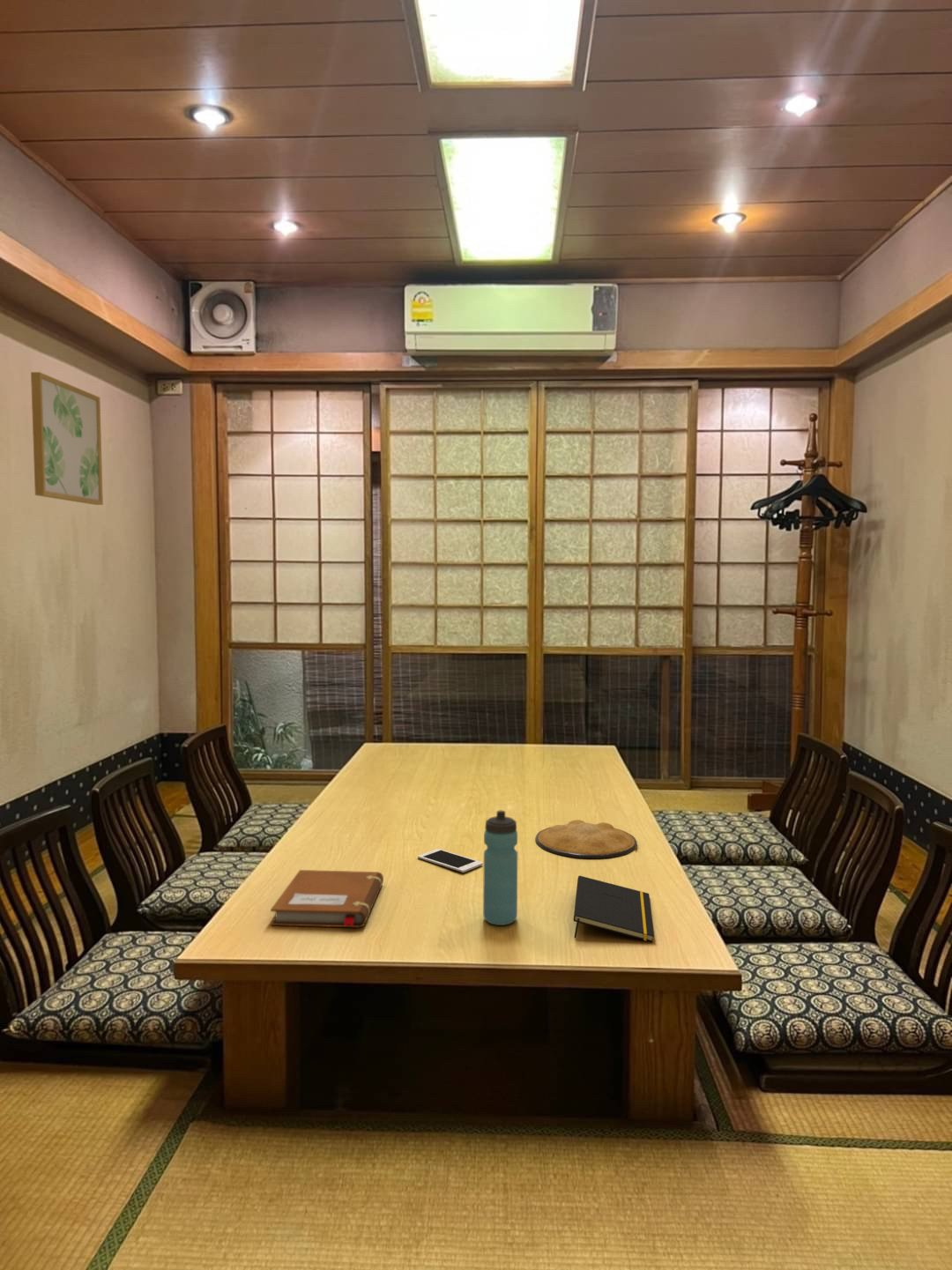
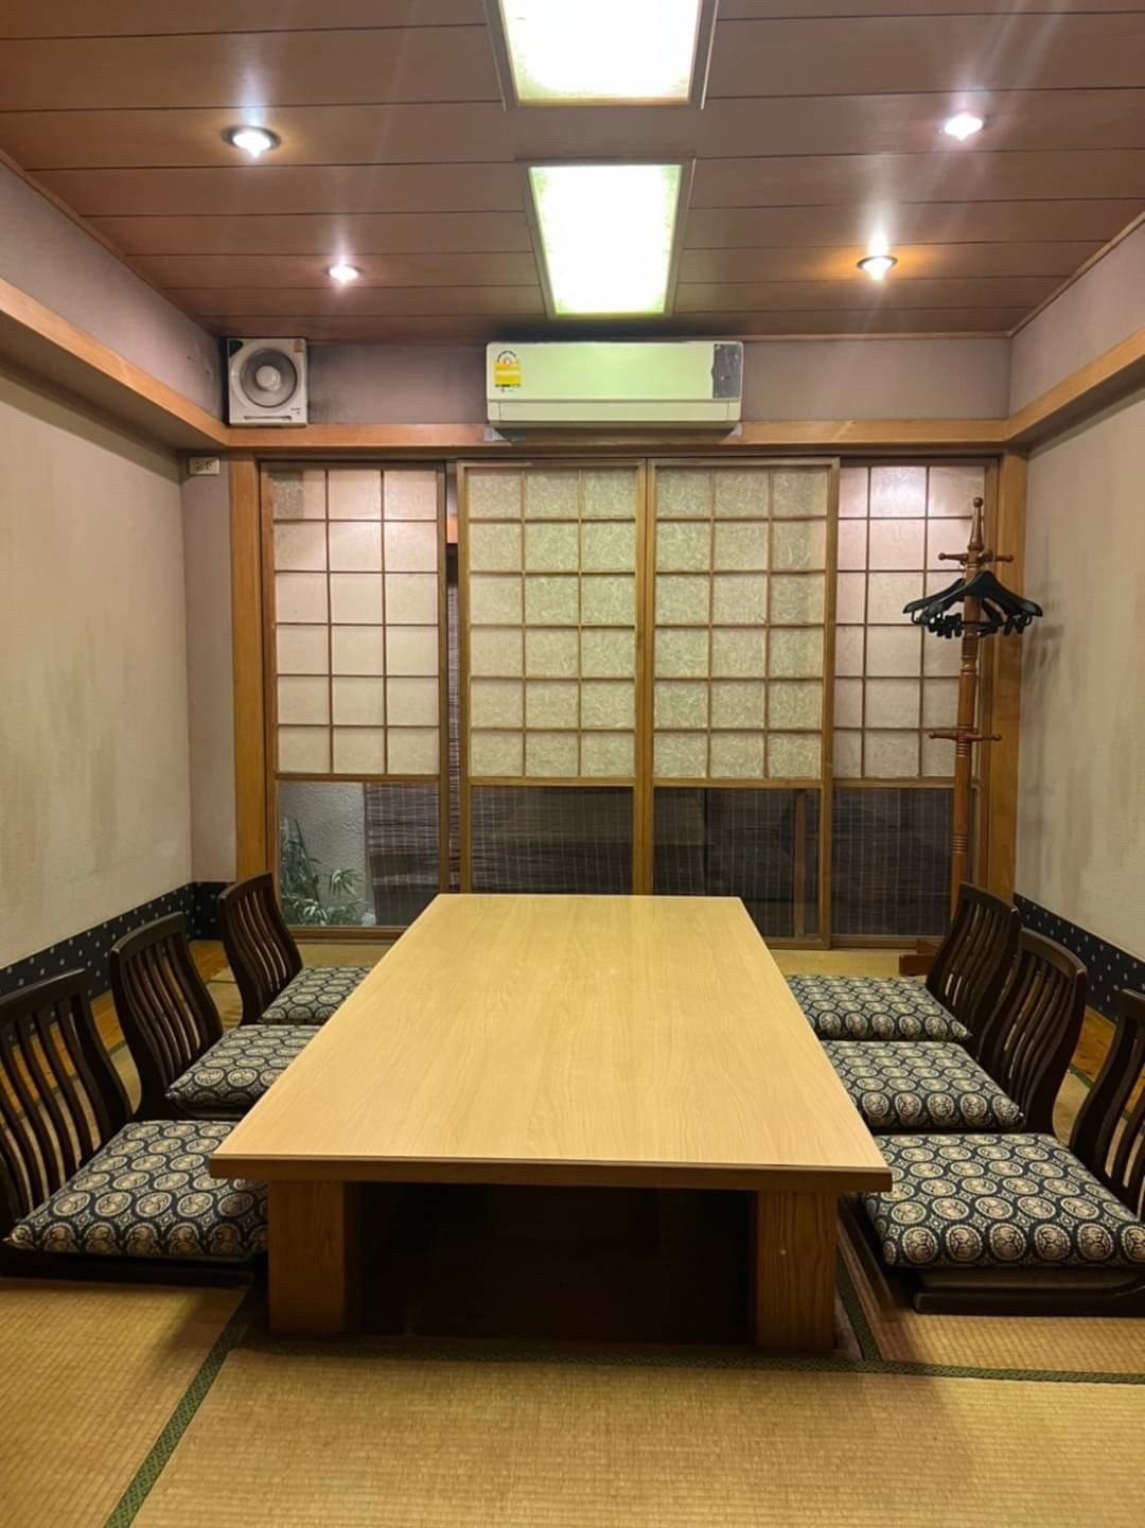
- notepad [573,875,655,943]
- plate [534,819,638,859]
- cell phone [417,848,484,873]
- wall art [30,371,104,506]
- water bottle [482,810,518,926]
- notebook [270,869,384,928]
